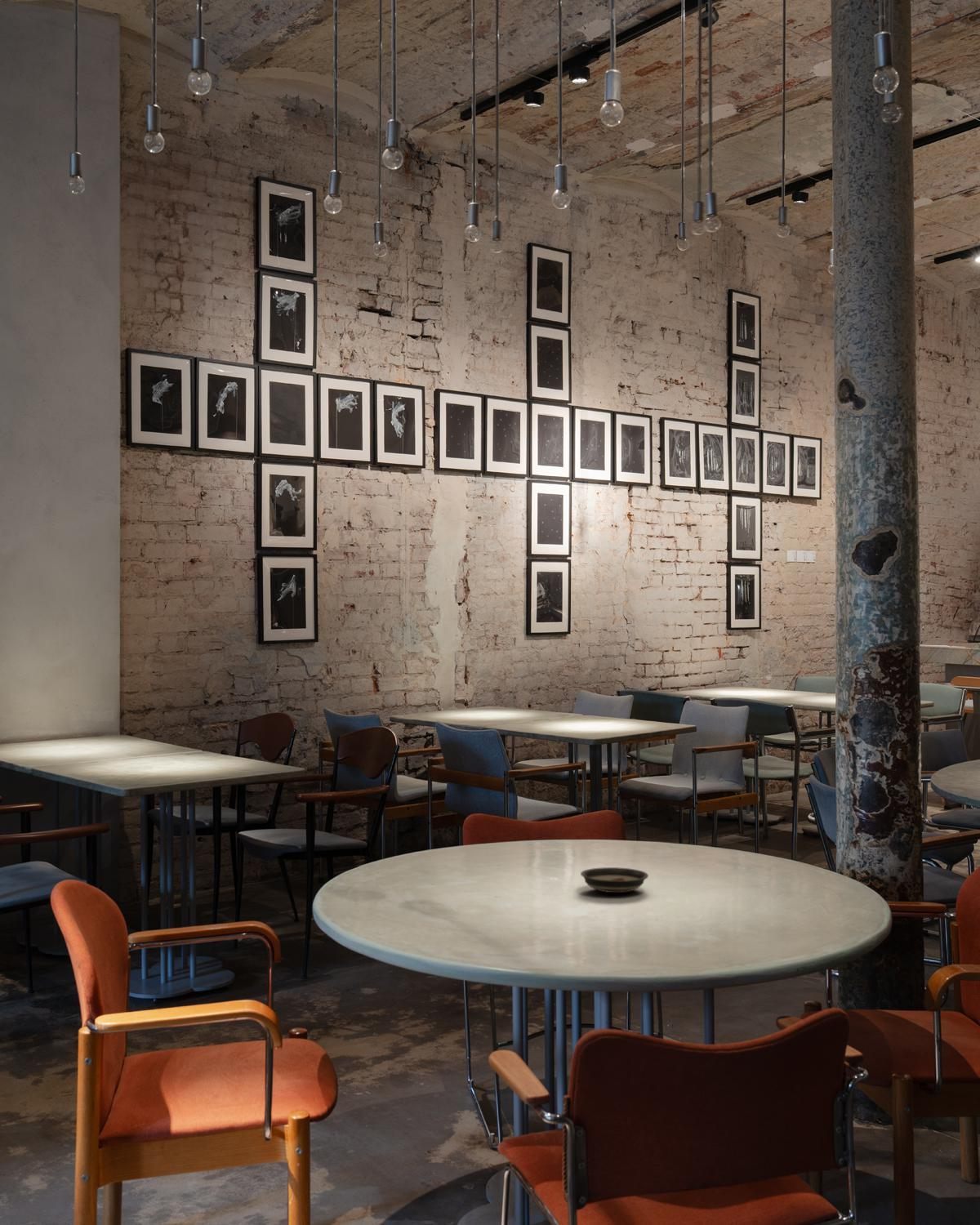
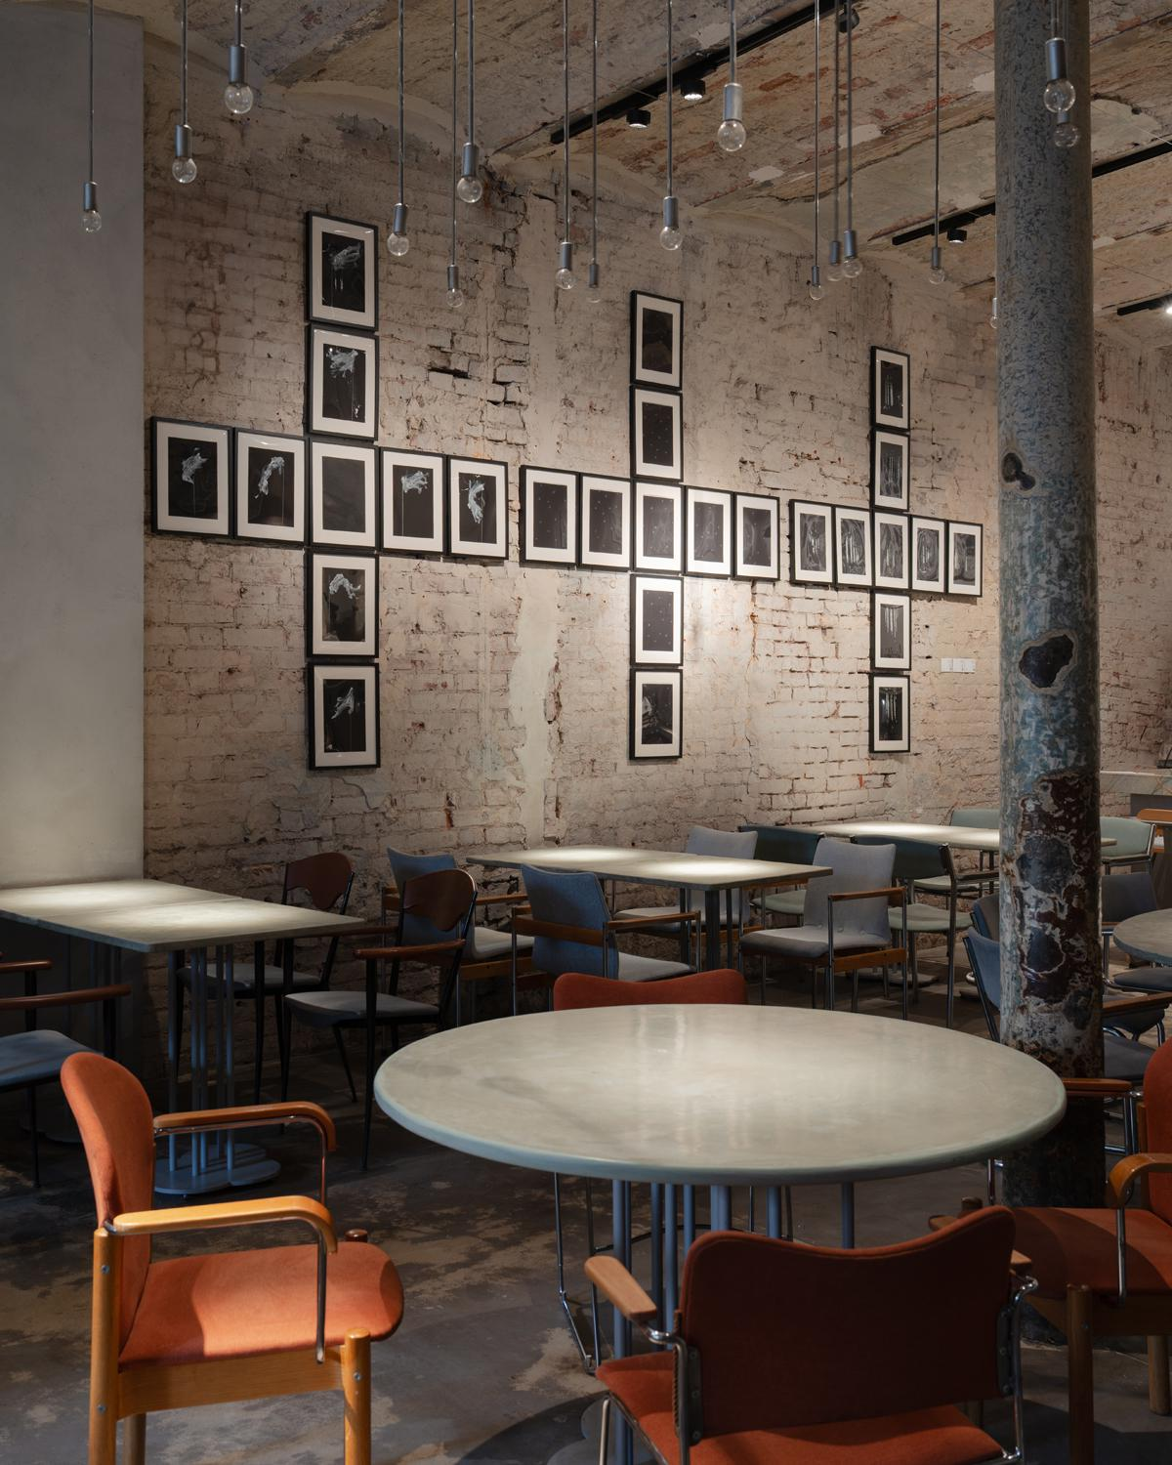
- saucer [580,866,649,893]
